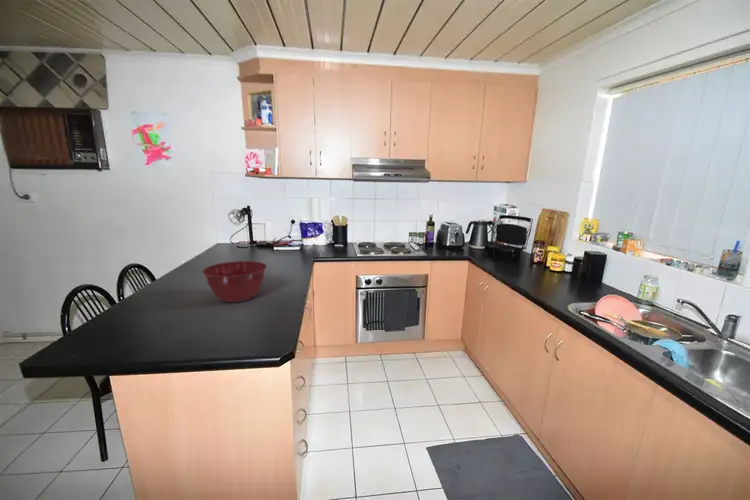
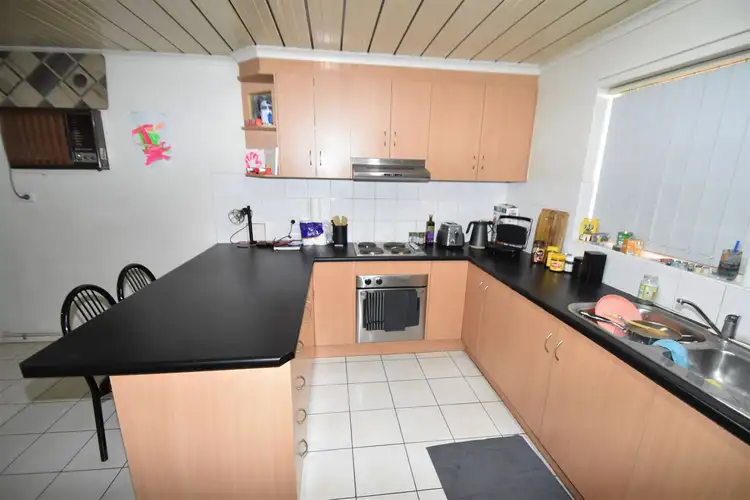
- mixing bowl [202,260,268,304]
